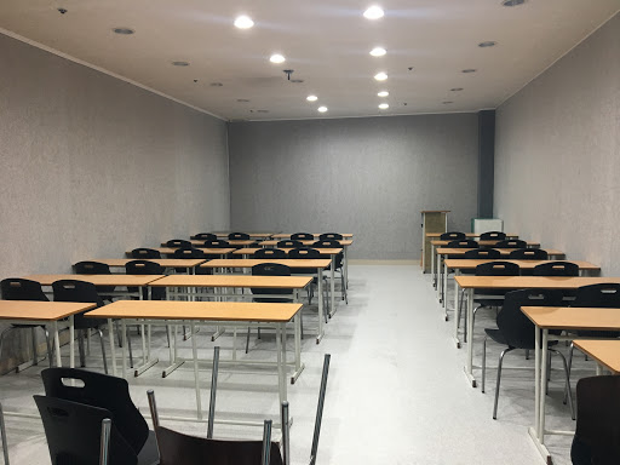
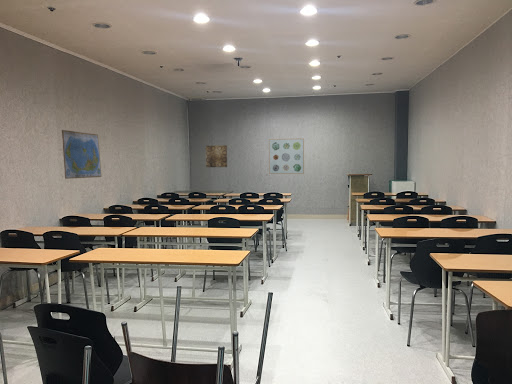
+ wall art [205,144,228,168]
+ wall art [268,138,305,175]
+ world map [61,129,102,180]
